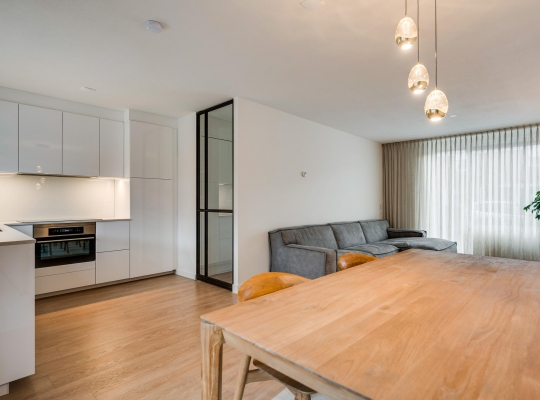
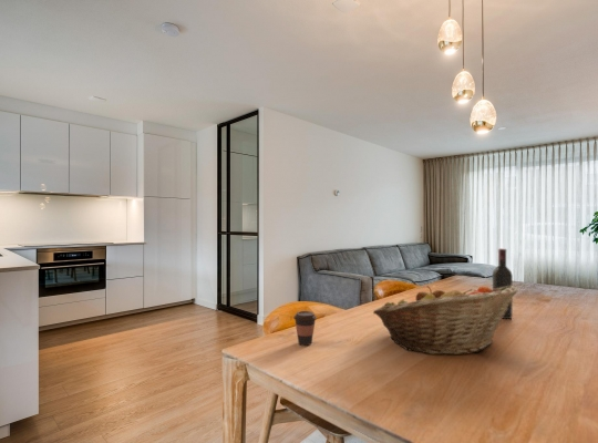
+ coffee cup [292,310,318,347]
+ wine bottle [492,247,514,320]
+ fruit basket [372,285,519,356]
